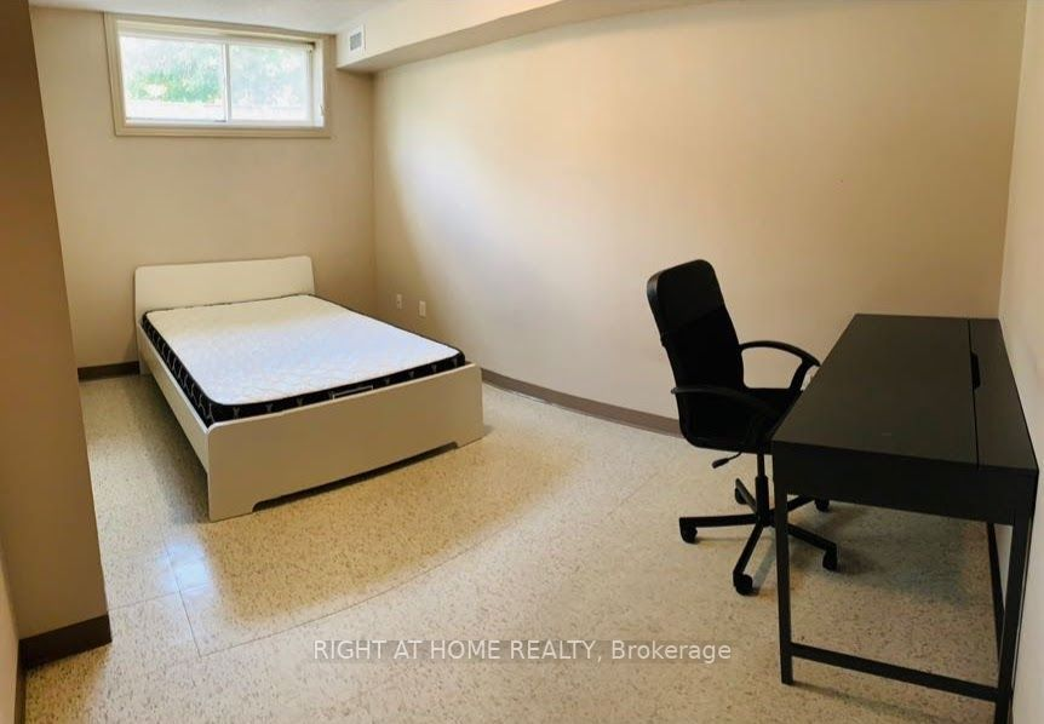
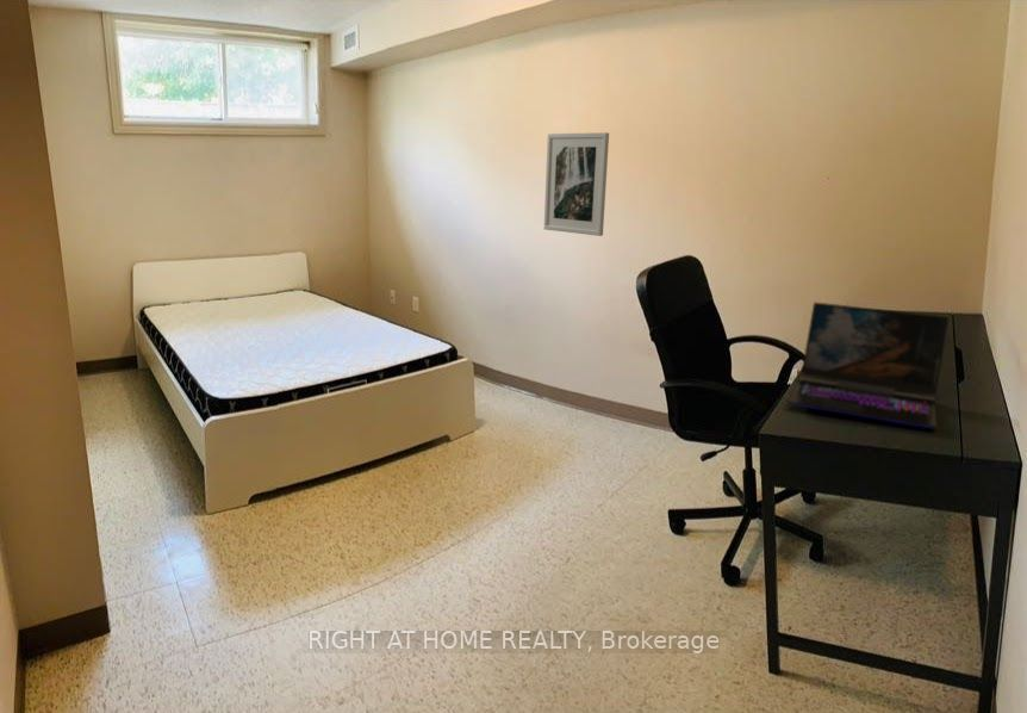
+ laptop [786,300,950,430]
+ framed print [543,131,610,237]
